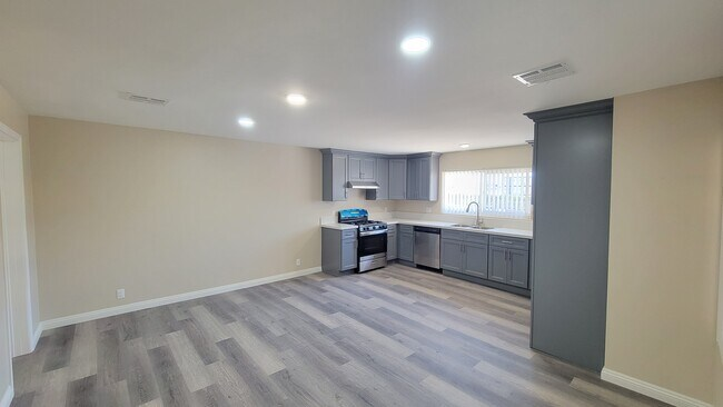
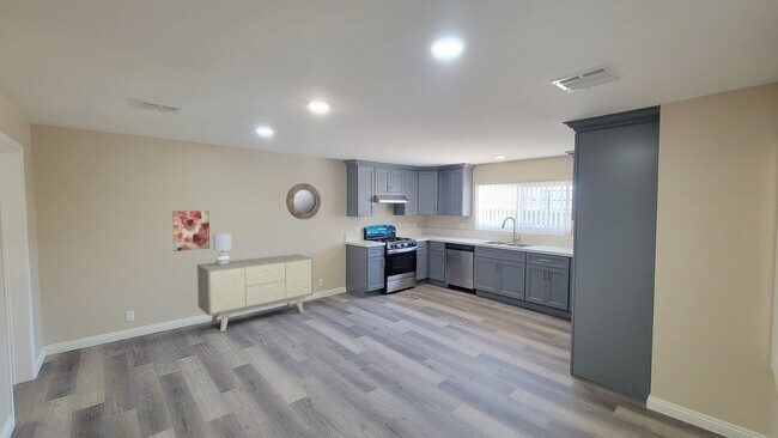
+ sideboard [196,253,315,333]
+ lamp [212,232,233,264]
+ wall art [171,209,211,253]
+ home mirror [285,182,322,220]
